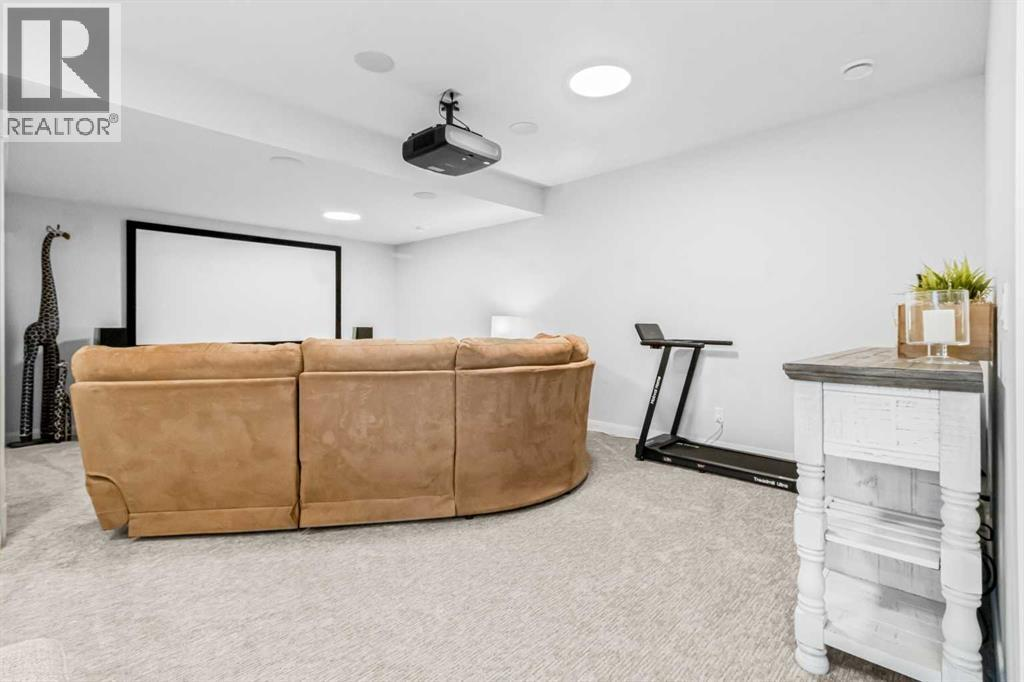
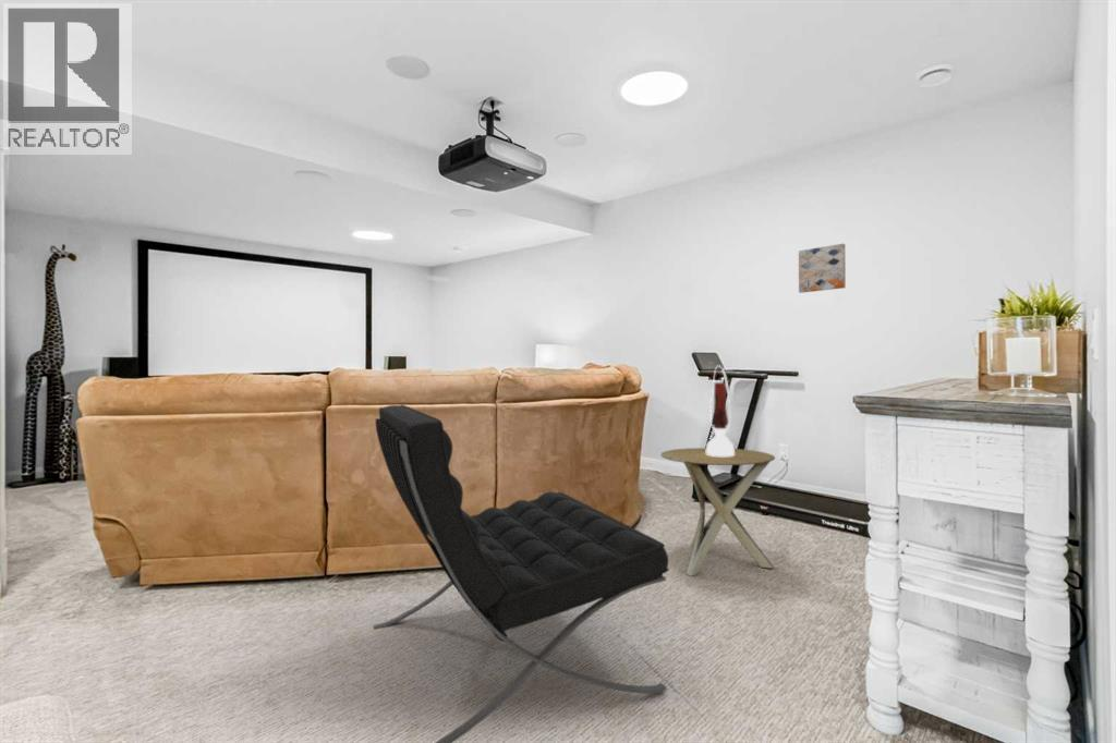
+ lounge chair [373,403,669,743]
+ wall art [798,243,847,294]
+ side table [659,447,776,577]
+ table lamp [705,364,735,456]
